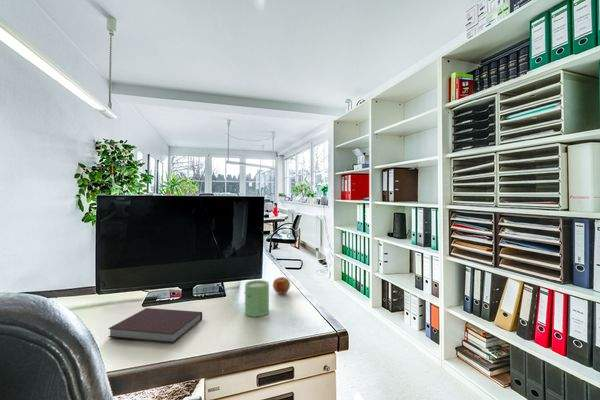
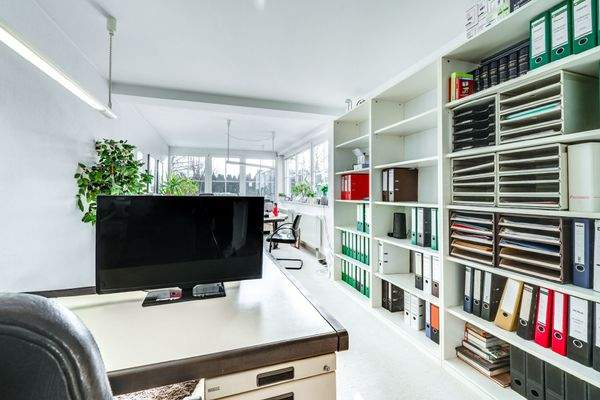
- mug [243,279,270,318]
- notebook [107,307,203,344]
- apple [272,276,291,295]
